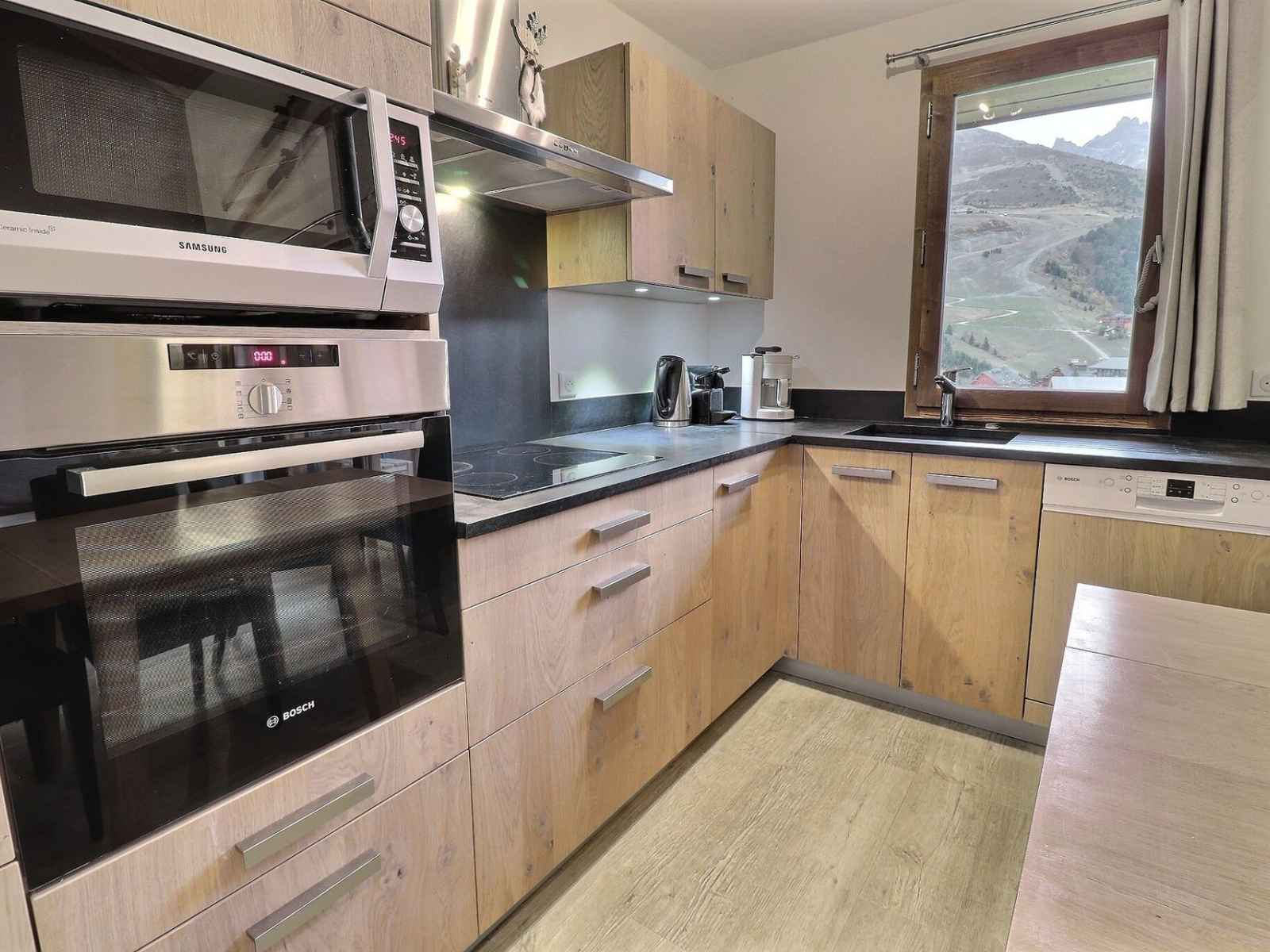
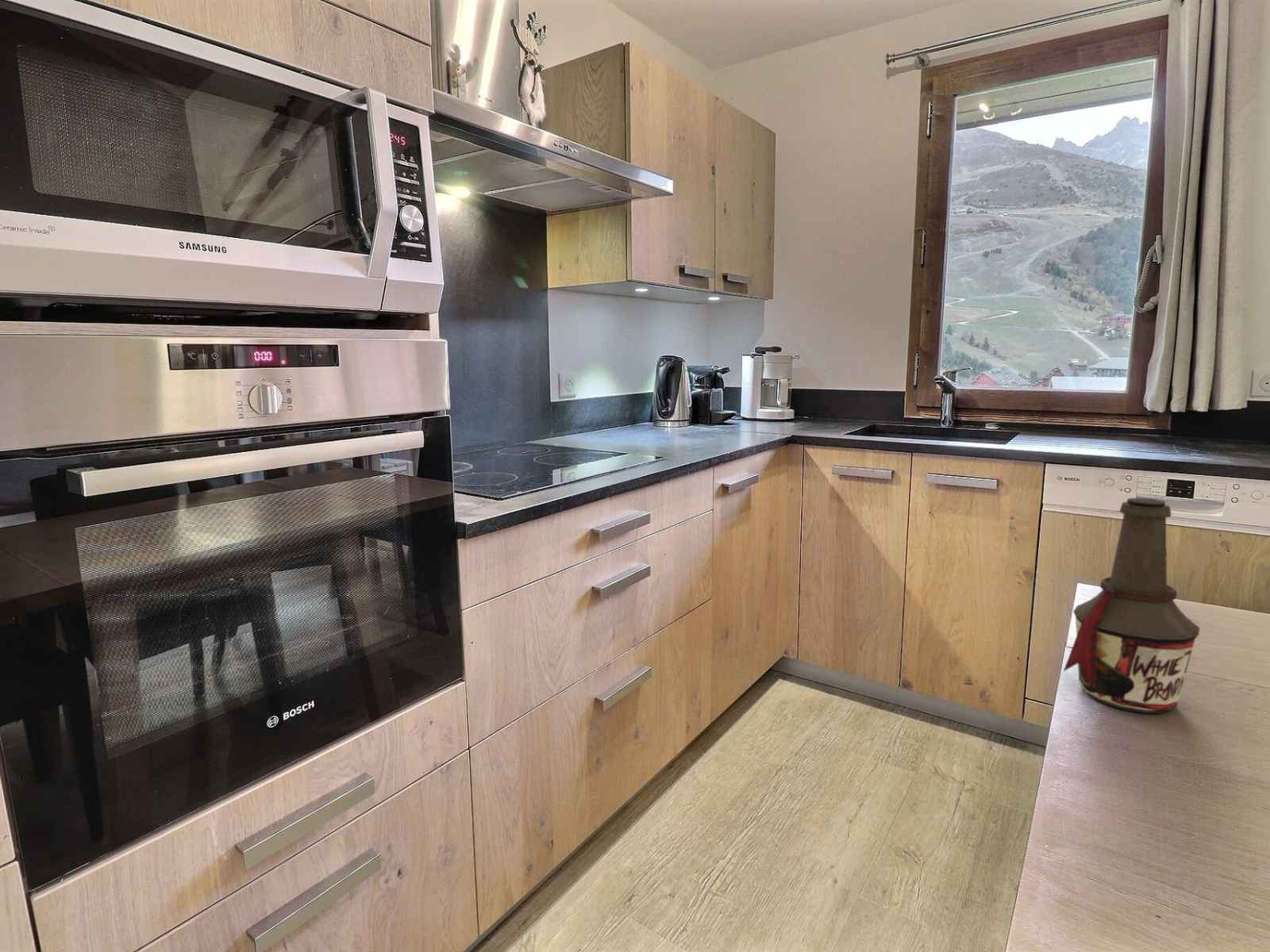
+ bottle [1063,497,1201,714]
